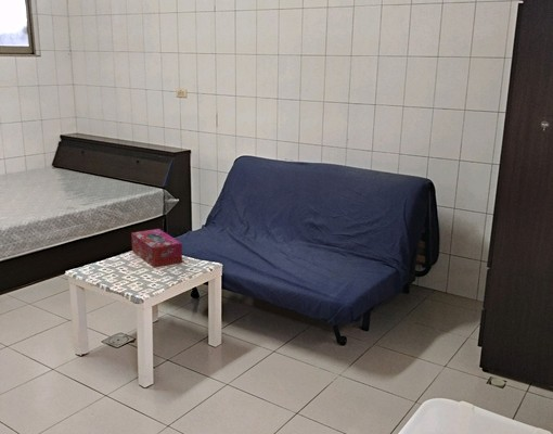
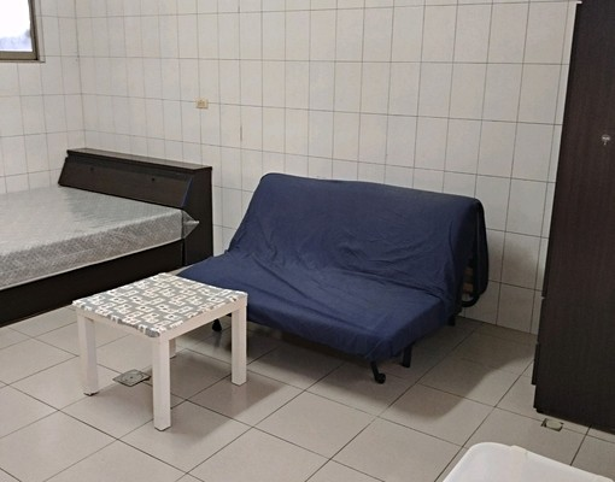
- tissue box [130,228,183,268]
